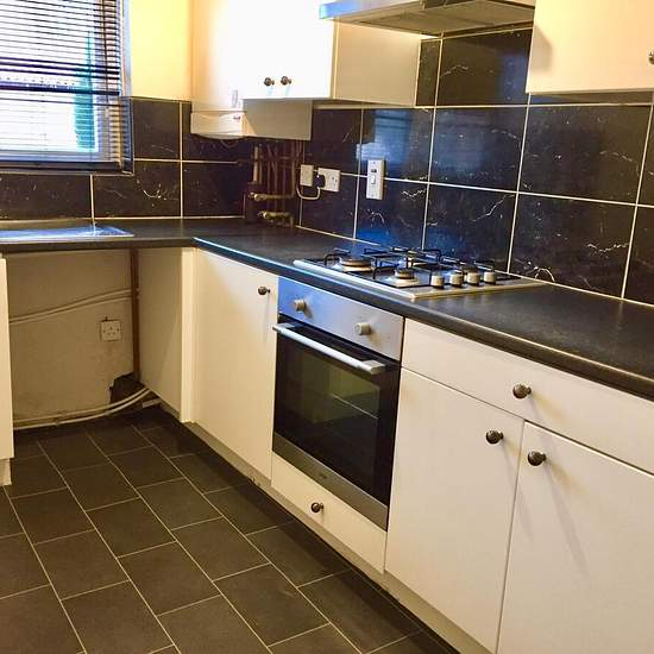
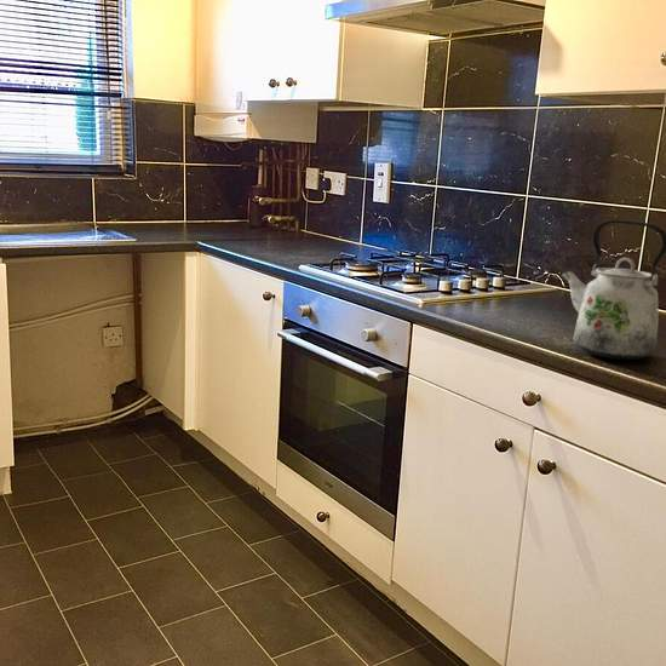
+ kettle [561,219,666,361]
